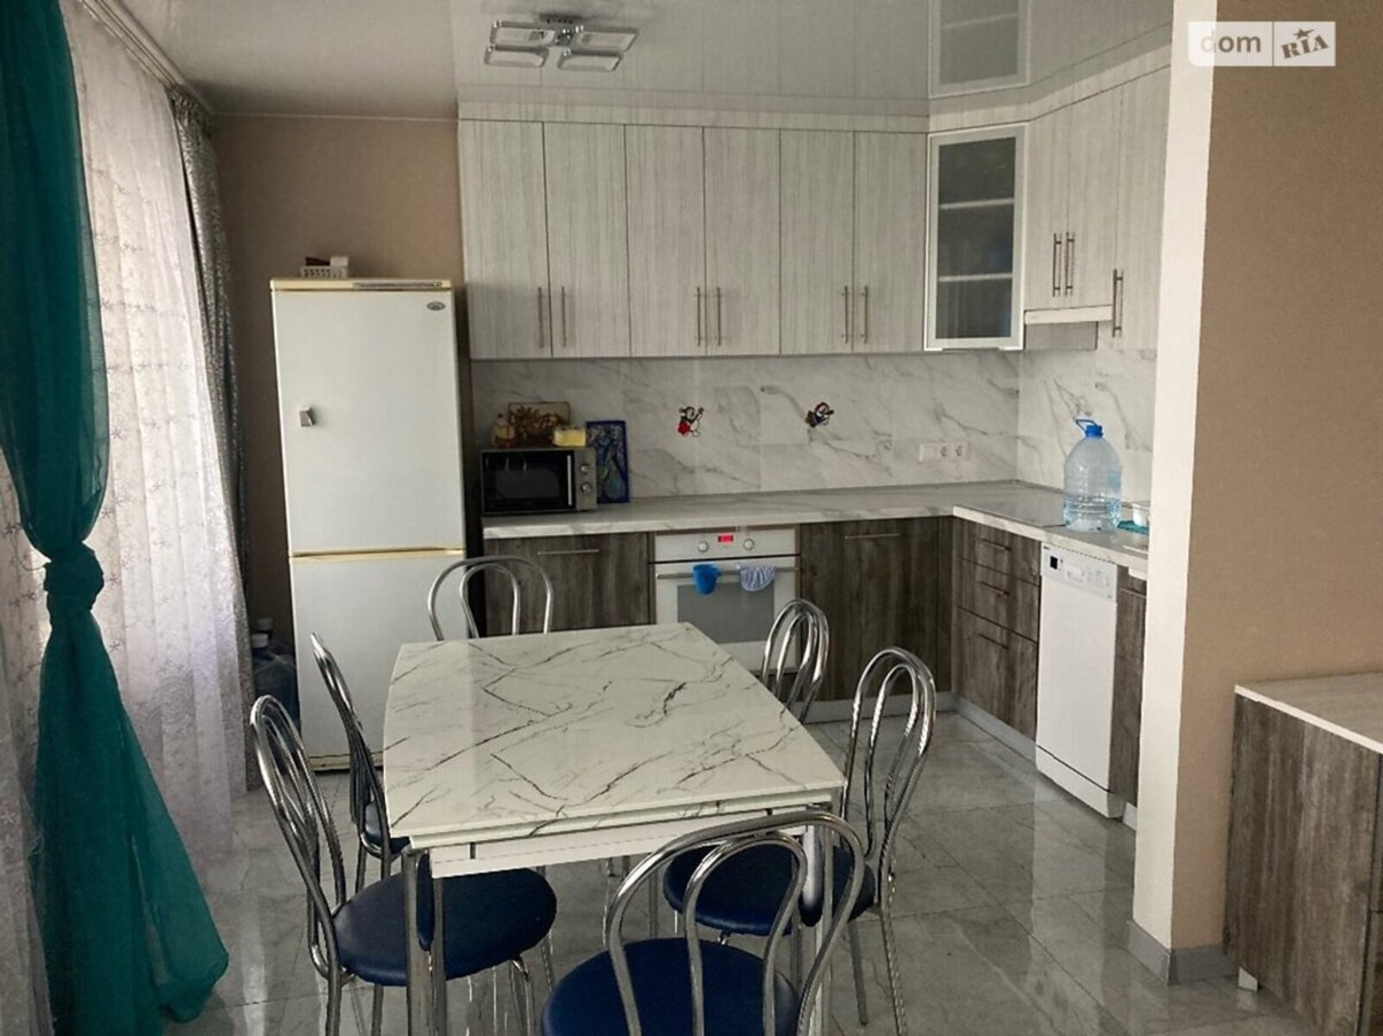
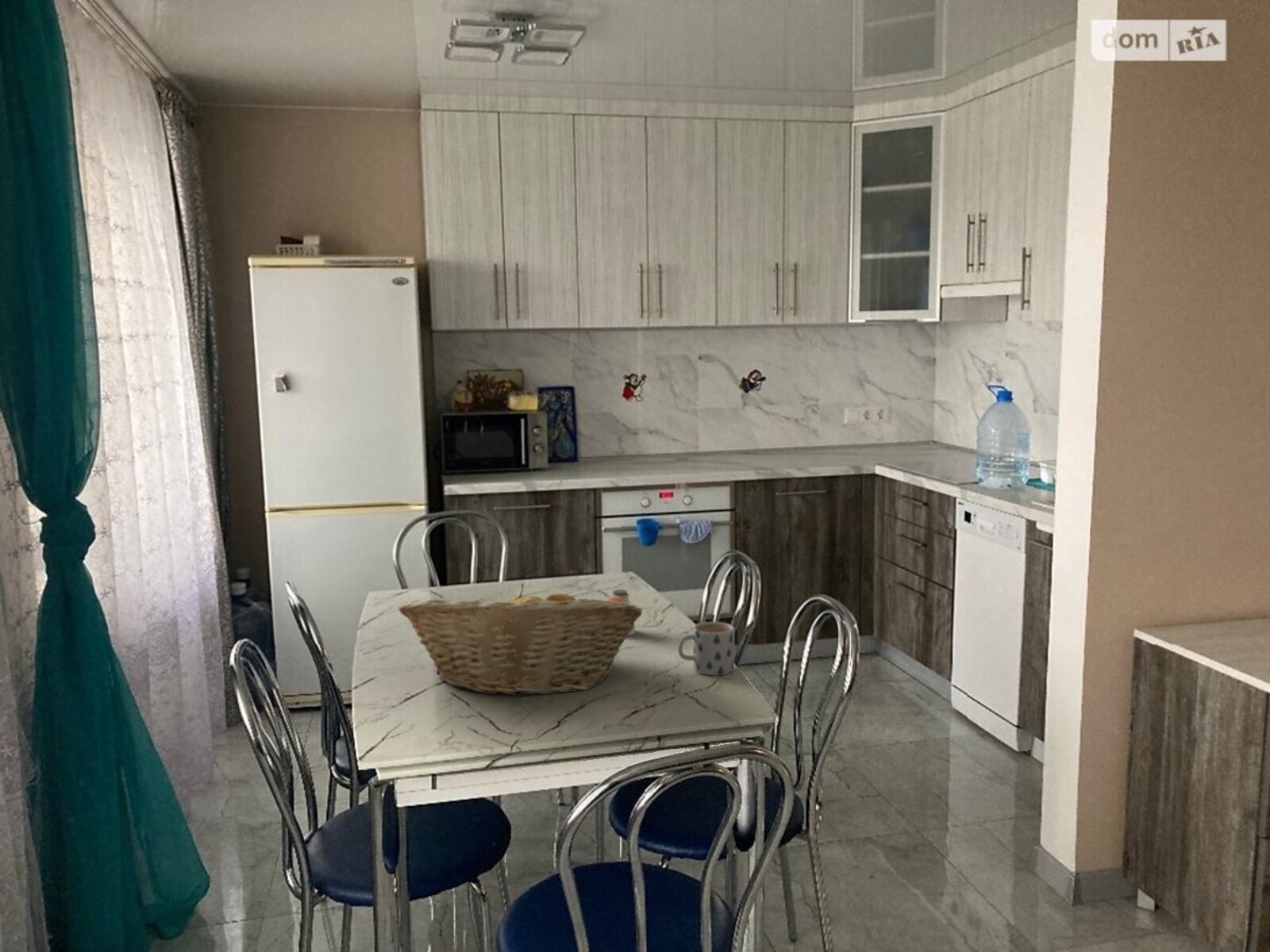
+ fruit basket [398,583,643,697]
+ saltshaker [610,589,637,636]
+ mug [677,621,735,676]
